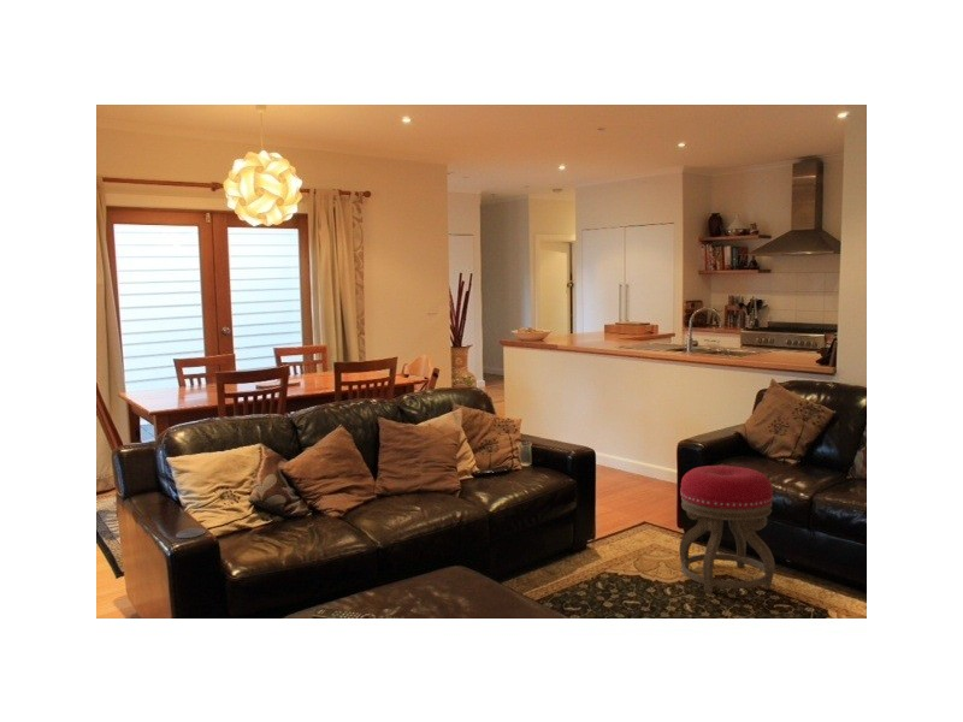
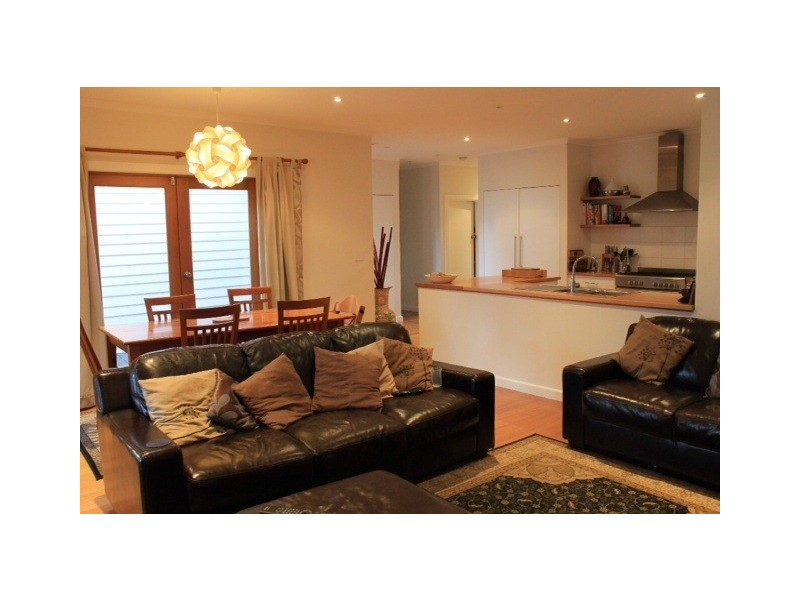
- stool [679,464,776,594]
